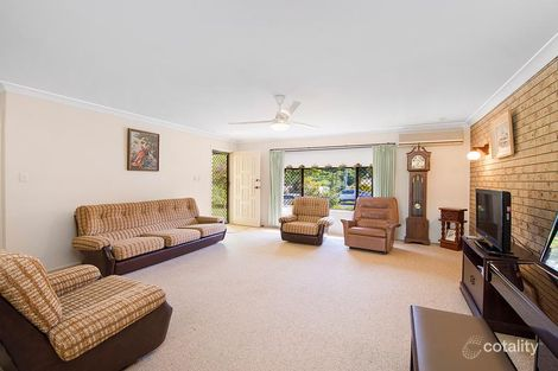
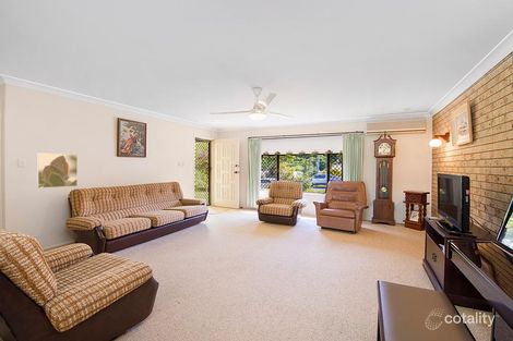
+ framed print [36,151,79,190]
